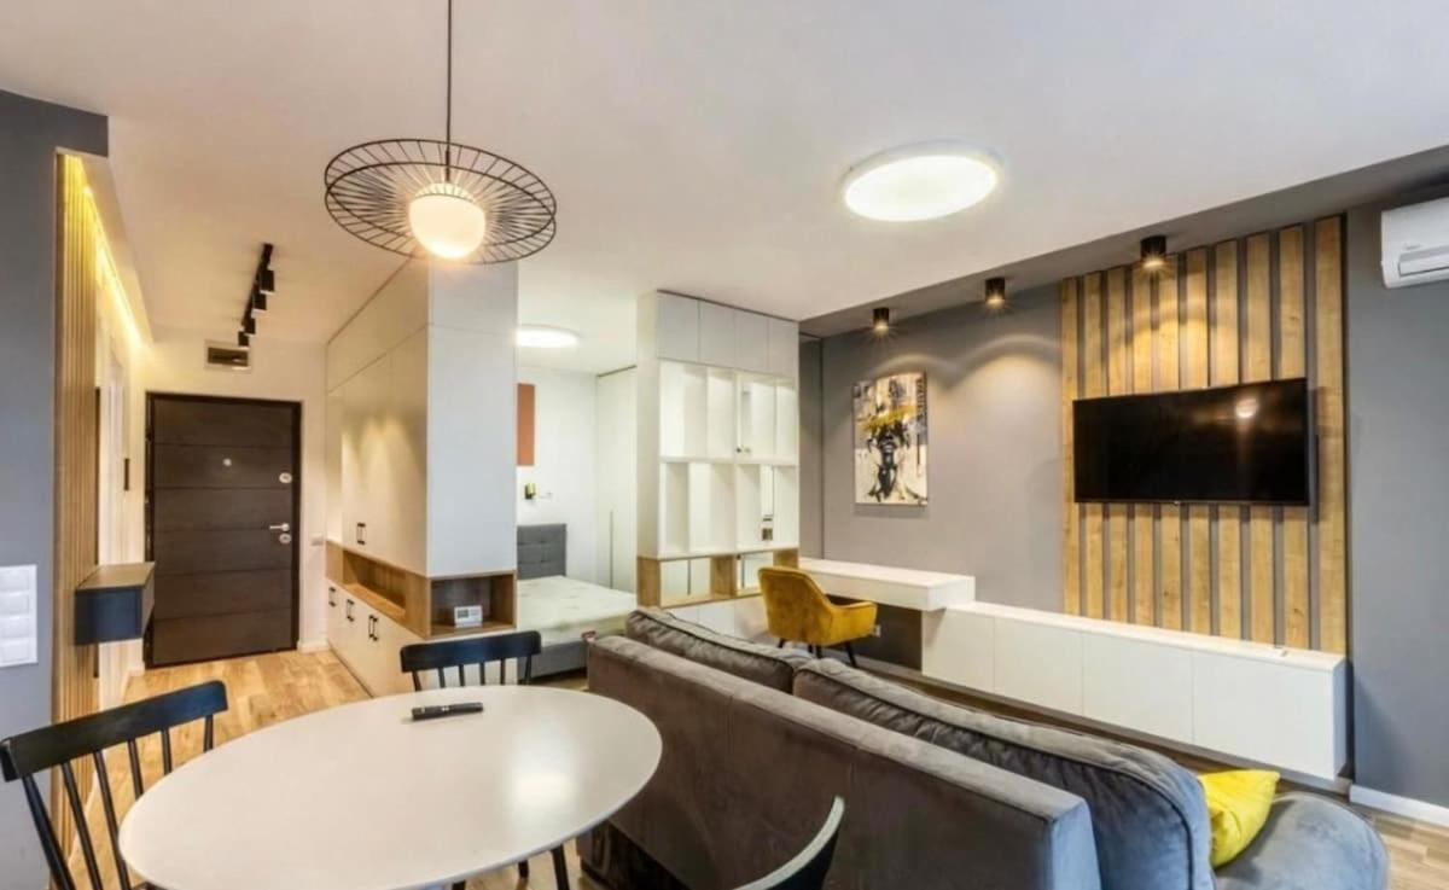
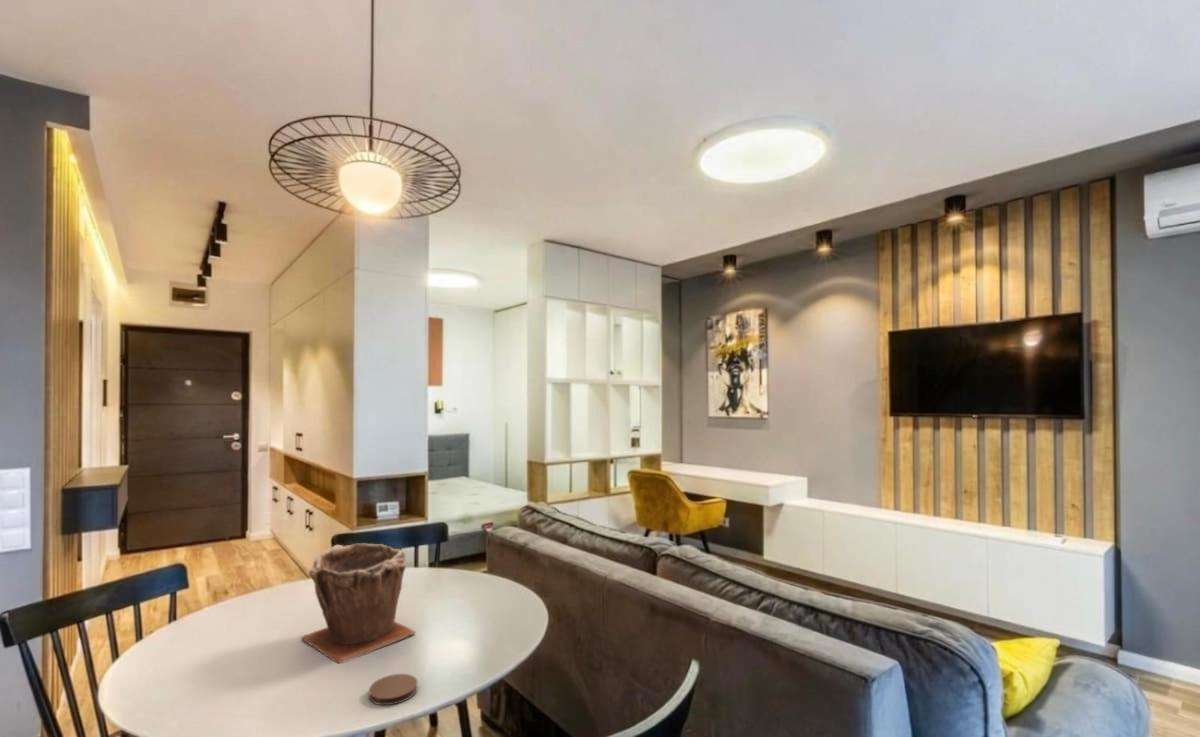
+ plant pot [300,543,417,664]
+ coaster [368,673,419,706]
